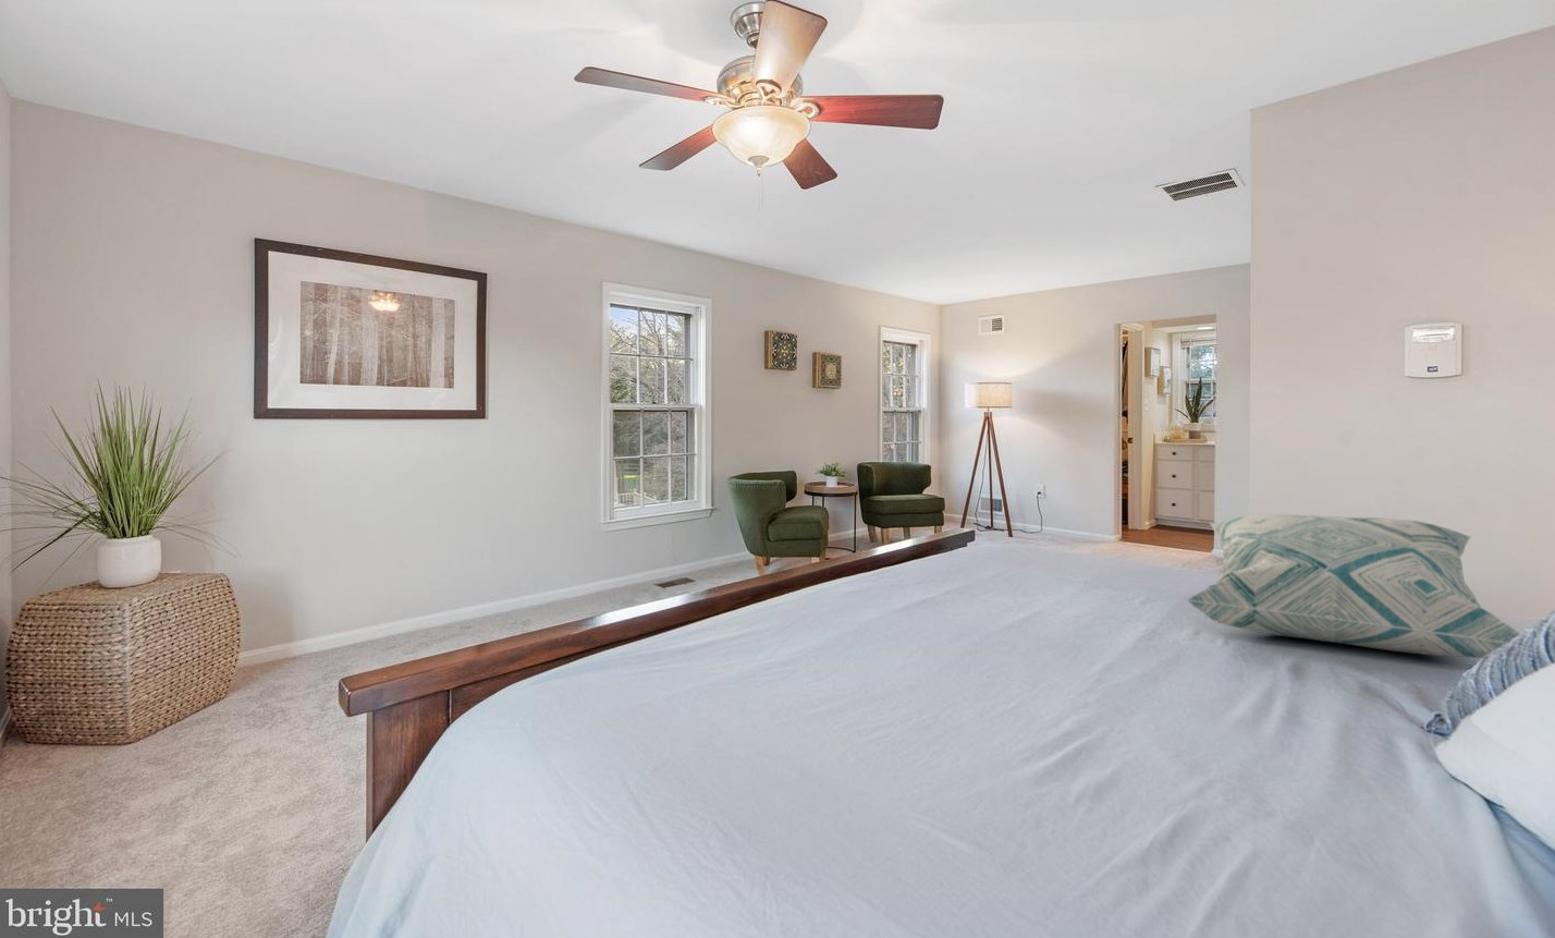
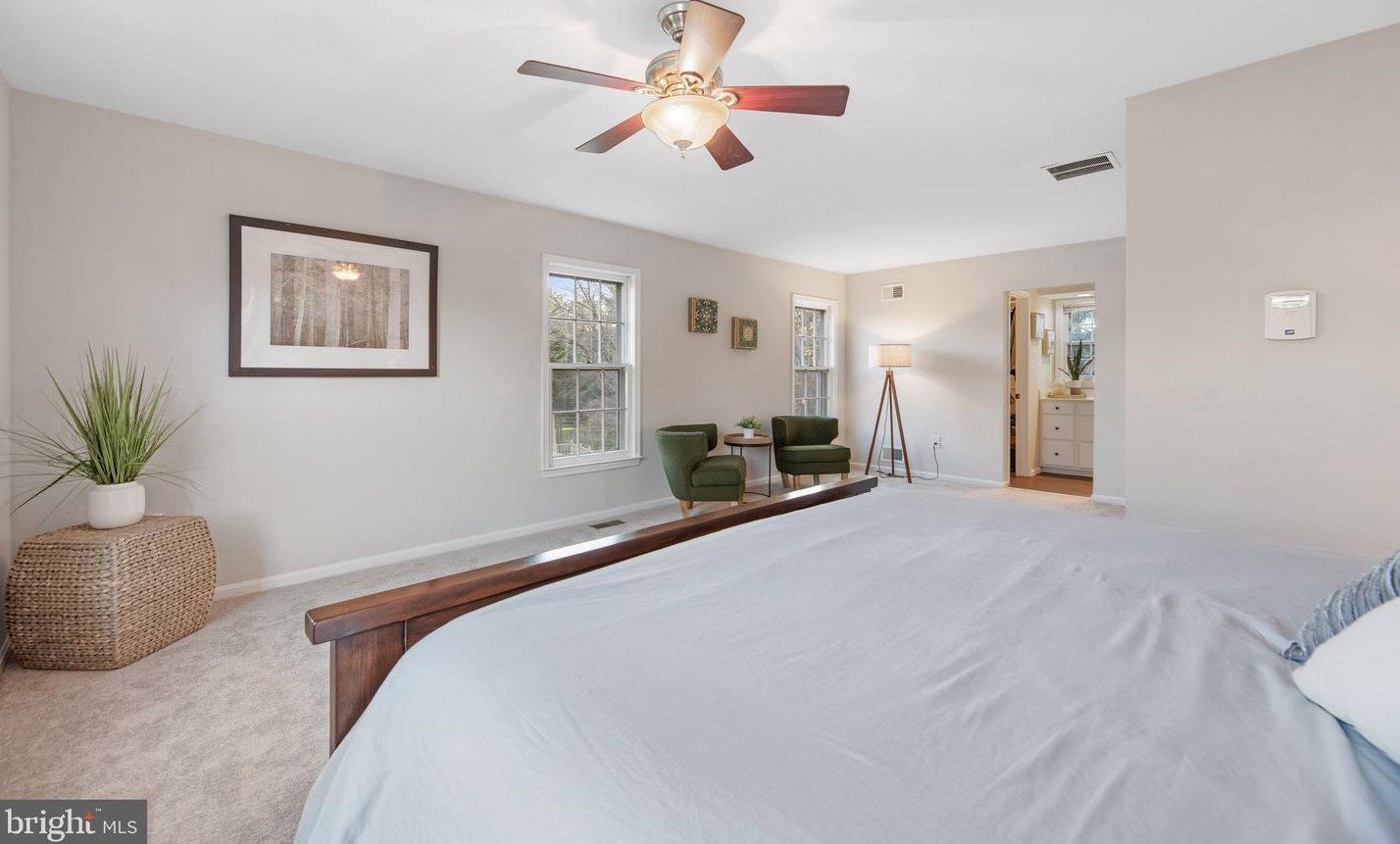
- decorative pillow [1185,513,1522,659]
